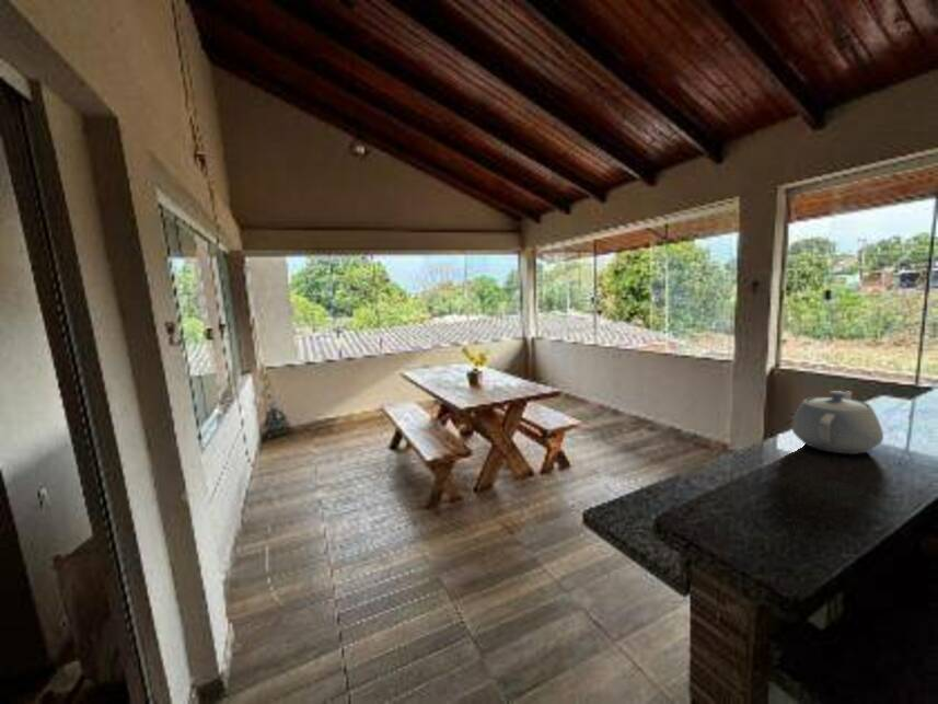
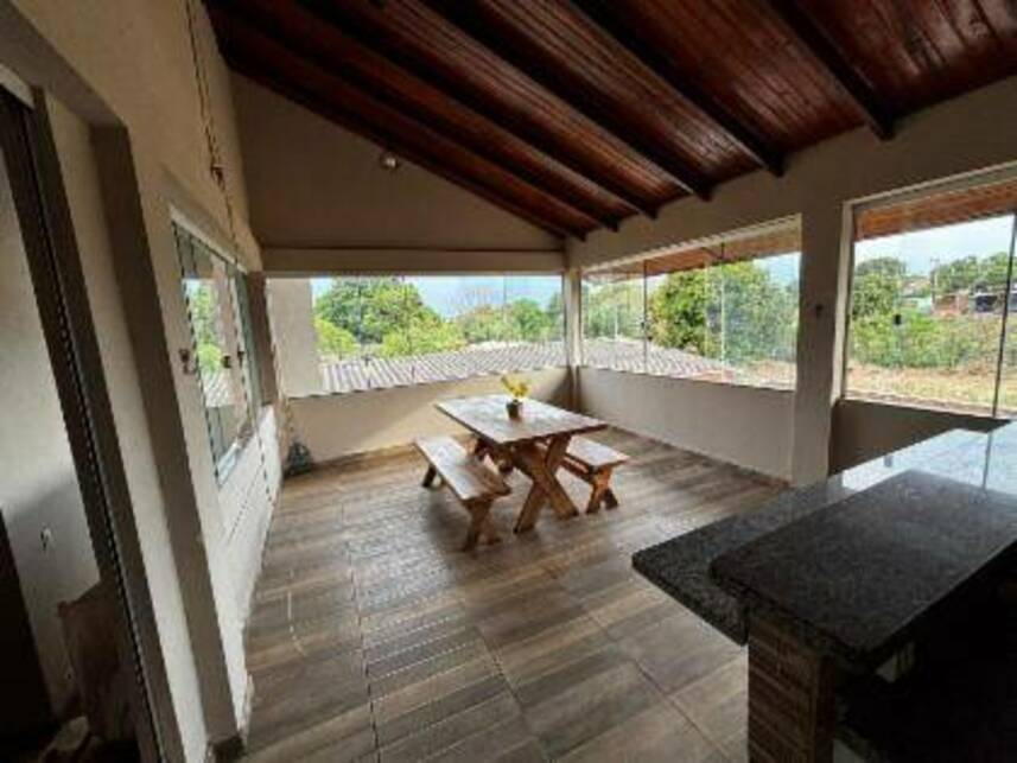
- teapot [790,390,884,455]
